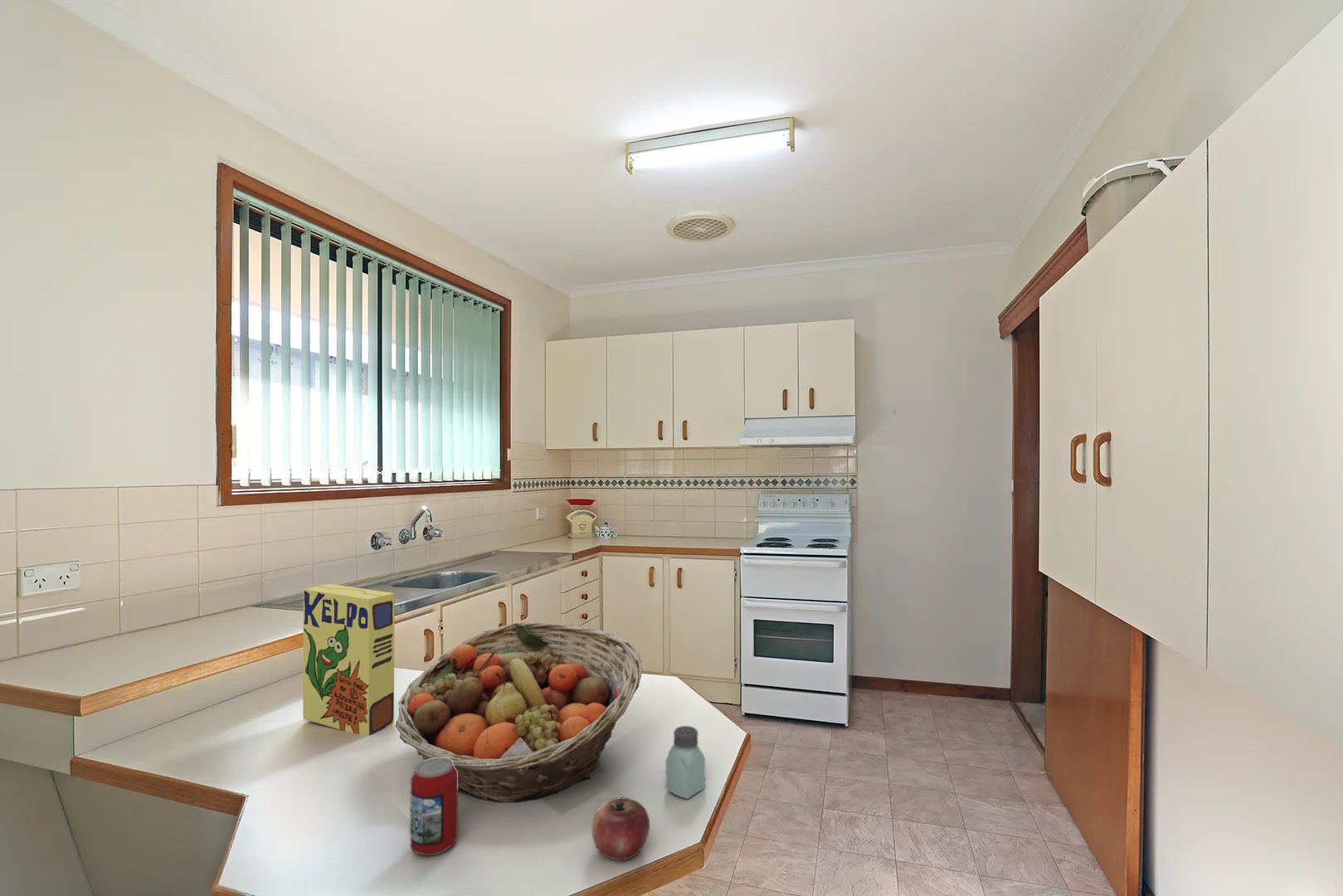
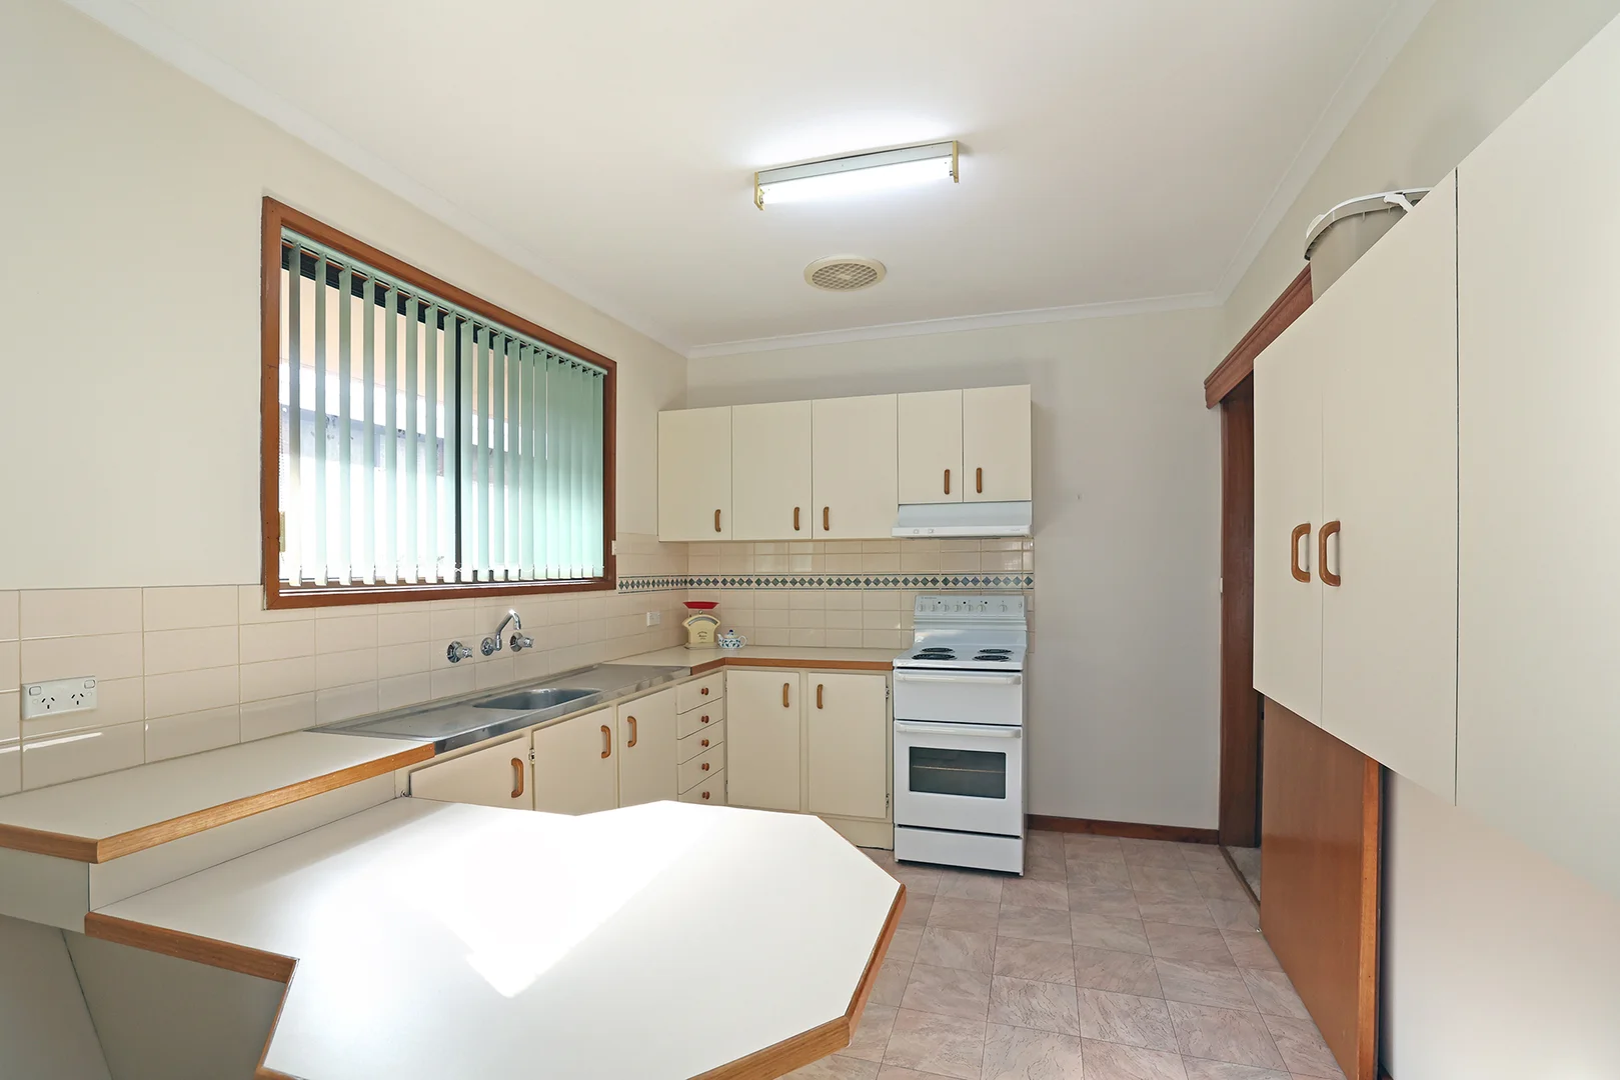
- apple [591,794,650,861]
- cereal box [302,583,395,737]
- fruit basket [395,621,643,804]
- saltshaker [665,725,706,800]
- beverage can [409,757,459,856]
